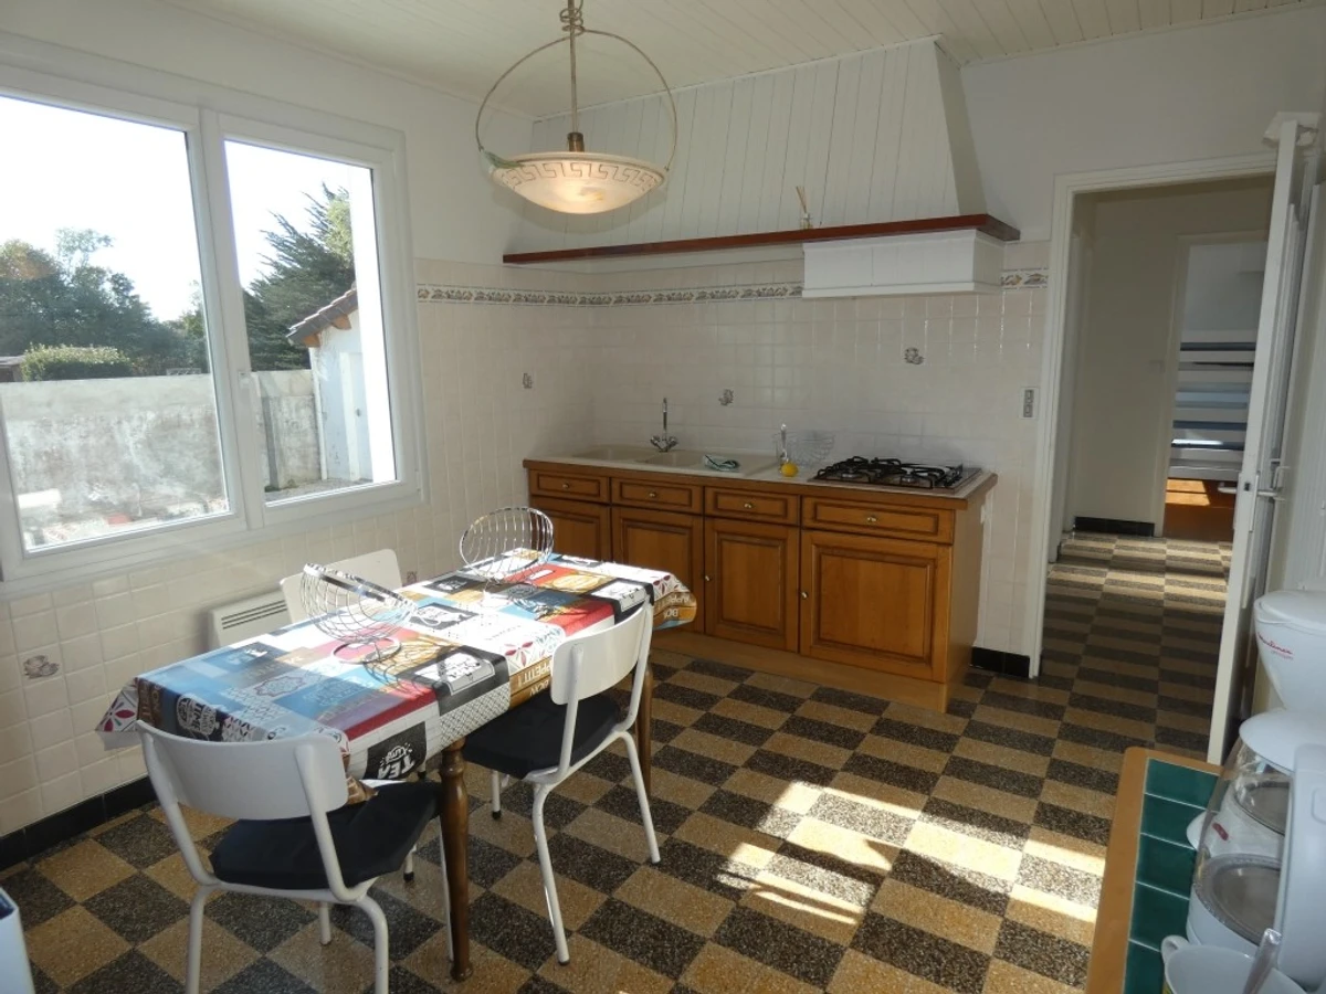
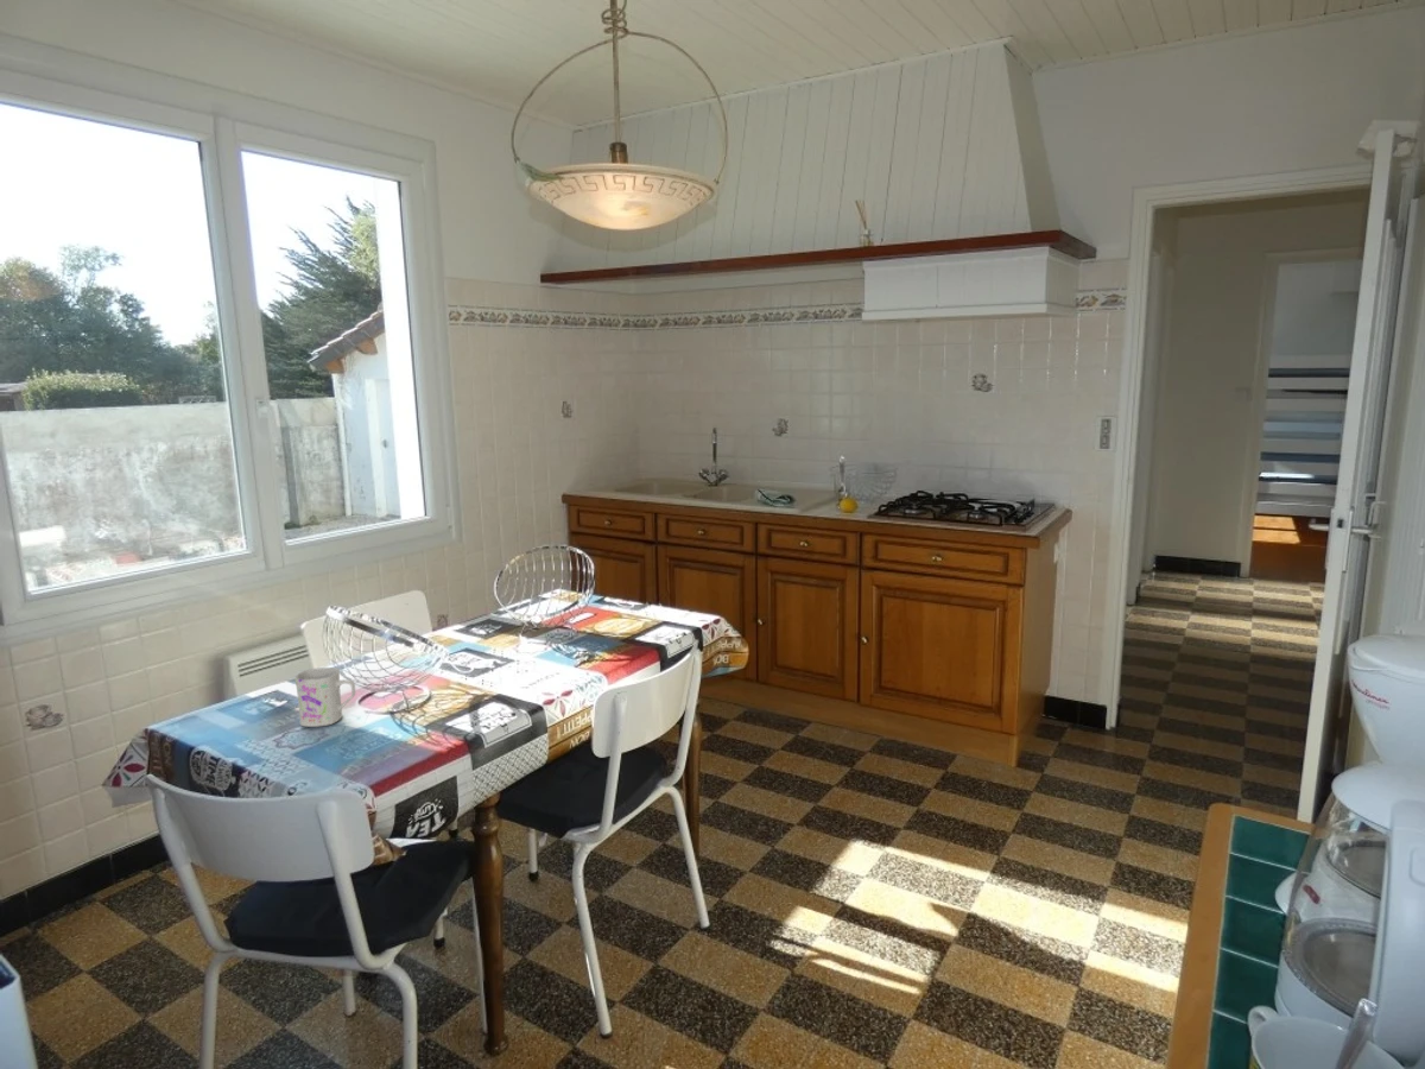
+ mug [293,666,356,728]
